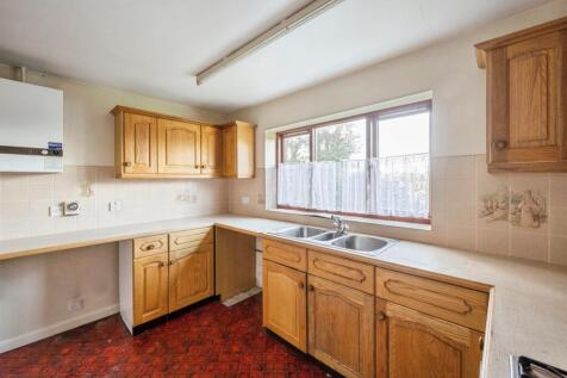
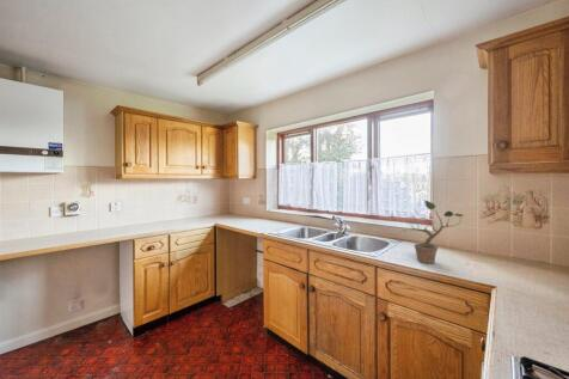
+ potted plant [403,198,465,264]
